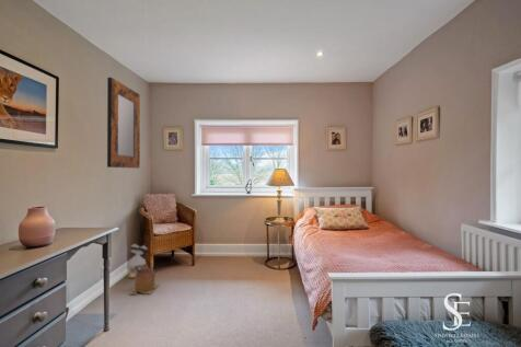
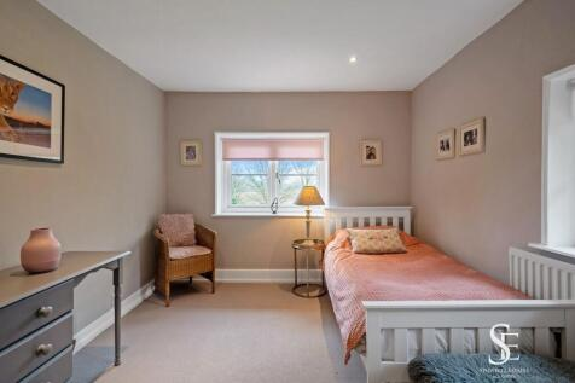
- ceramic jug [128,264,160,296]
- bag [125,243,148,279]
- home mirror [106,77,141,170]
